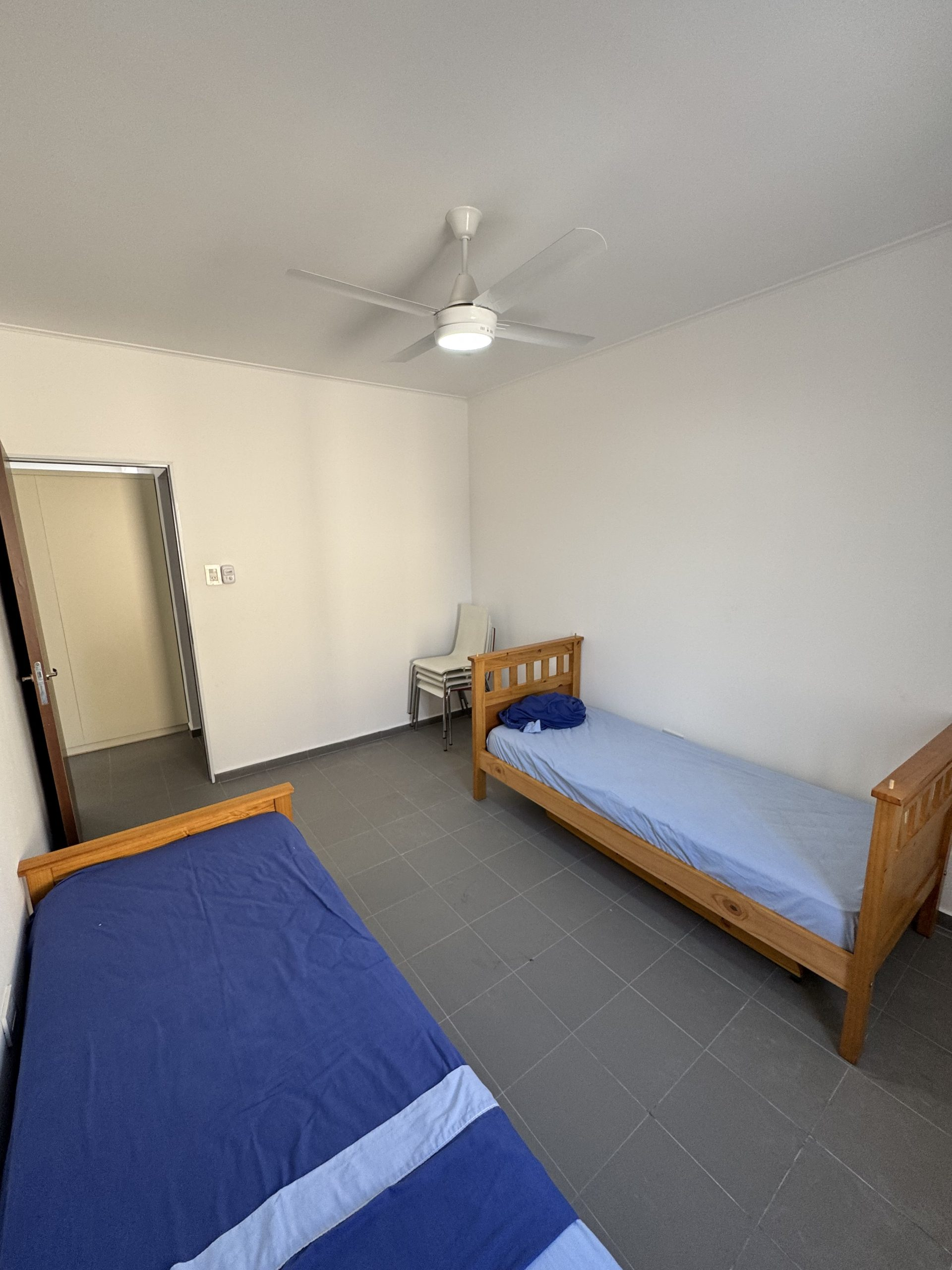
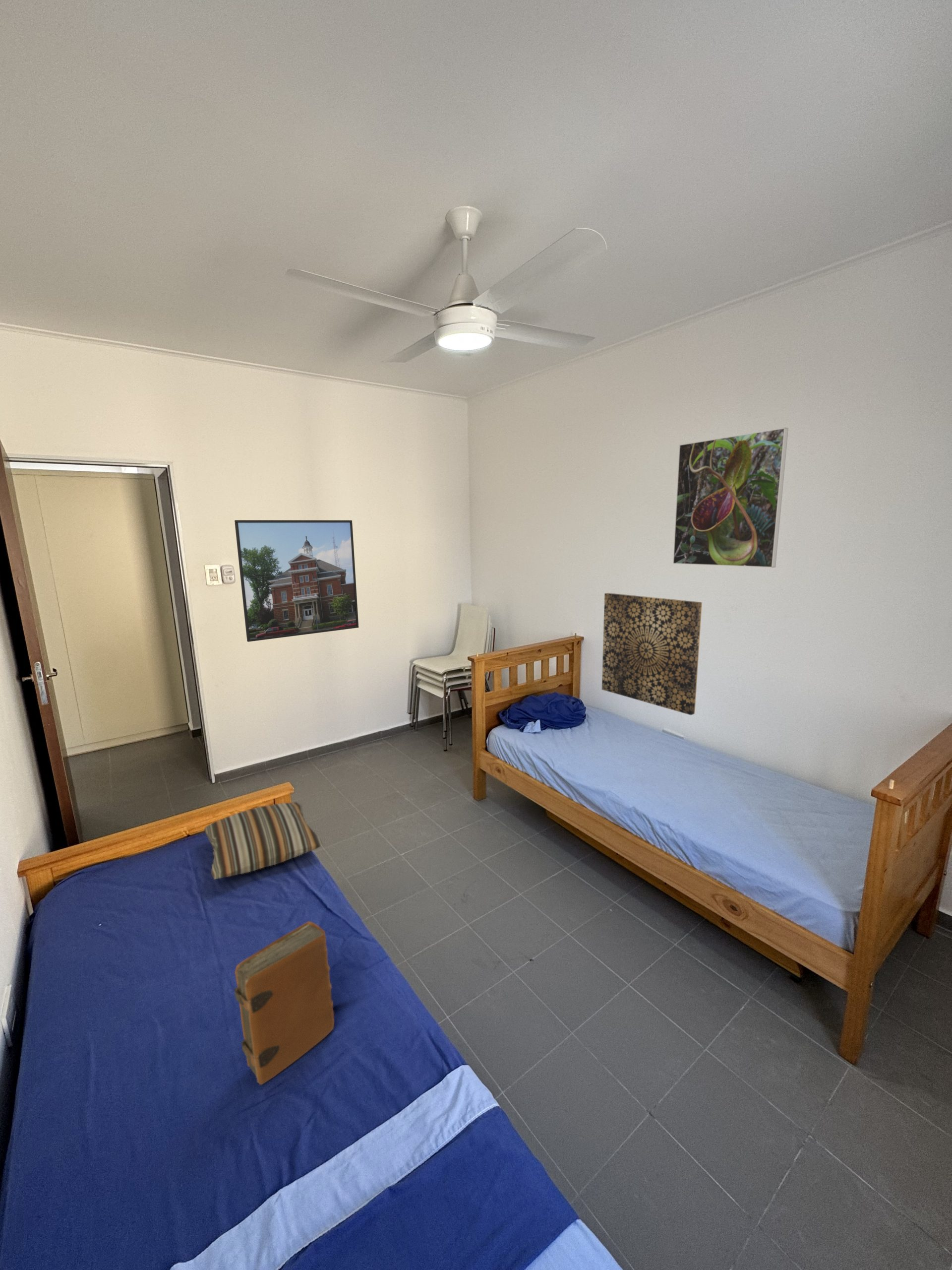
+ pillow [204,802,323,880]
+ book [234,921,335,1085]
+ wall art [601,592,703,716]
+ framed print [234,519,359,642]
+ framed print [672,427,789,569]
